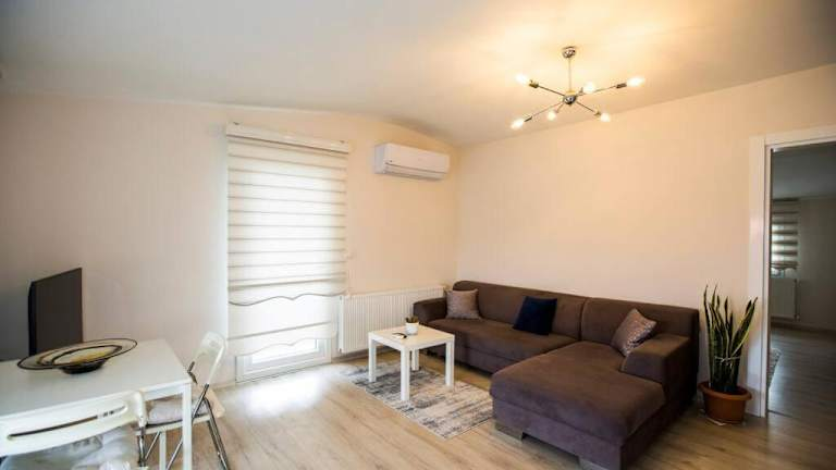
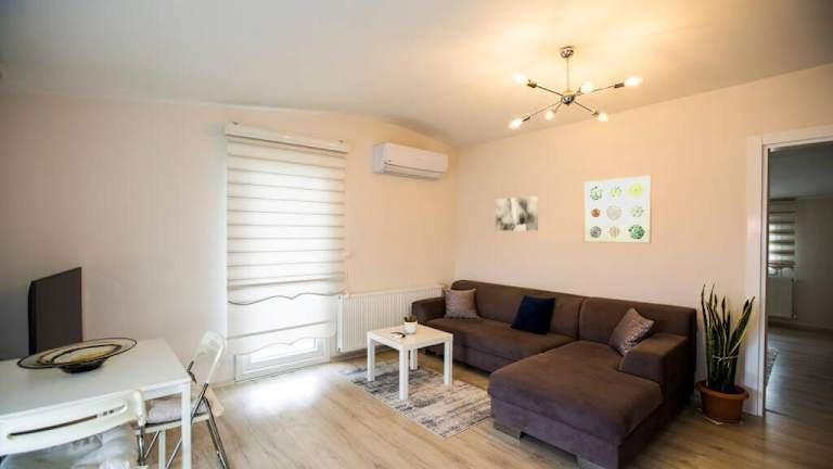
+ wall art [495,195,539,231]
+ wall art [582,174,653,245]
